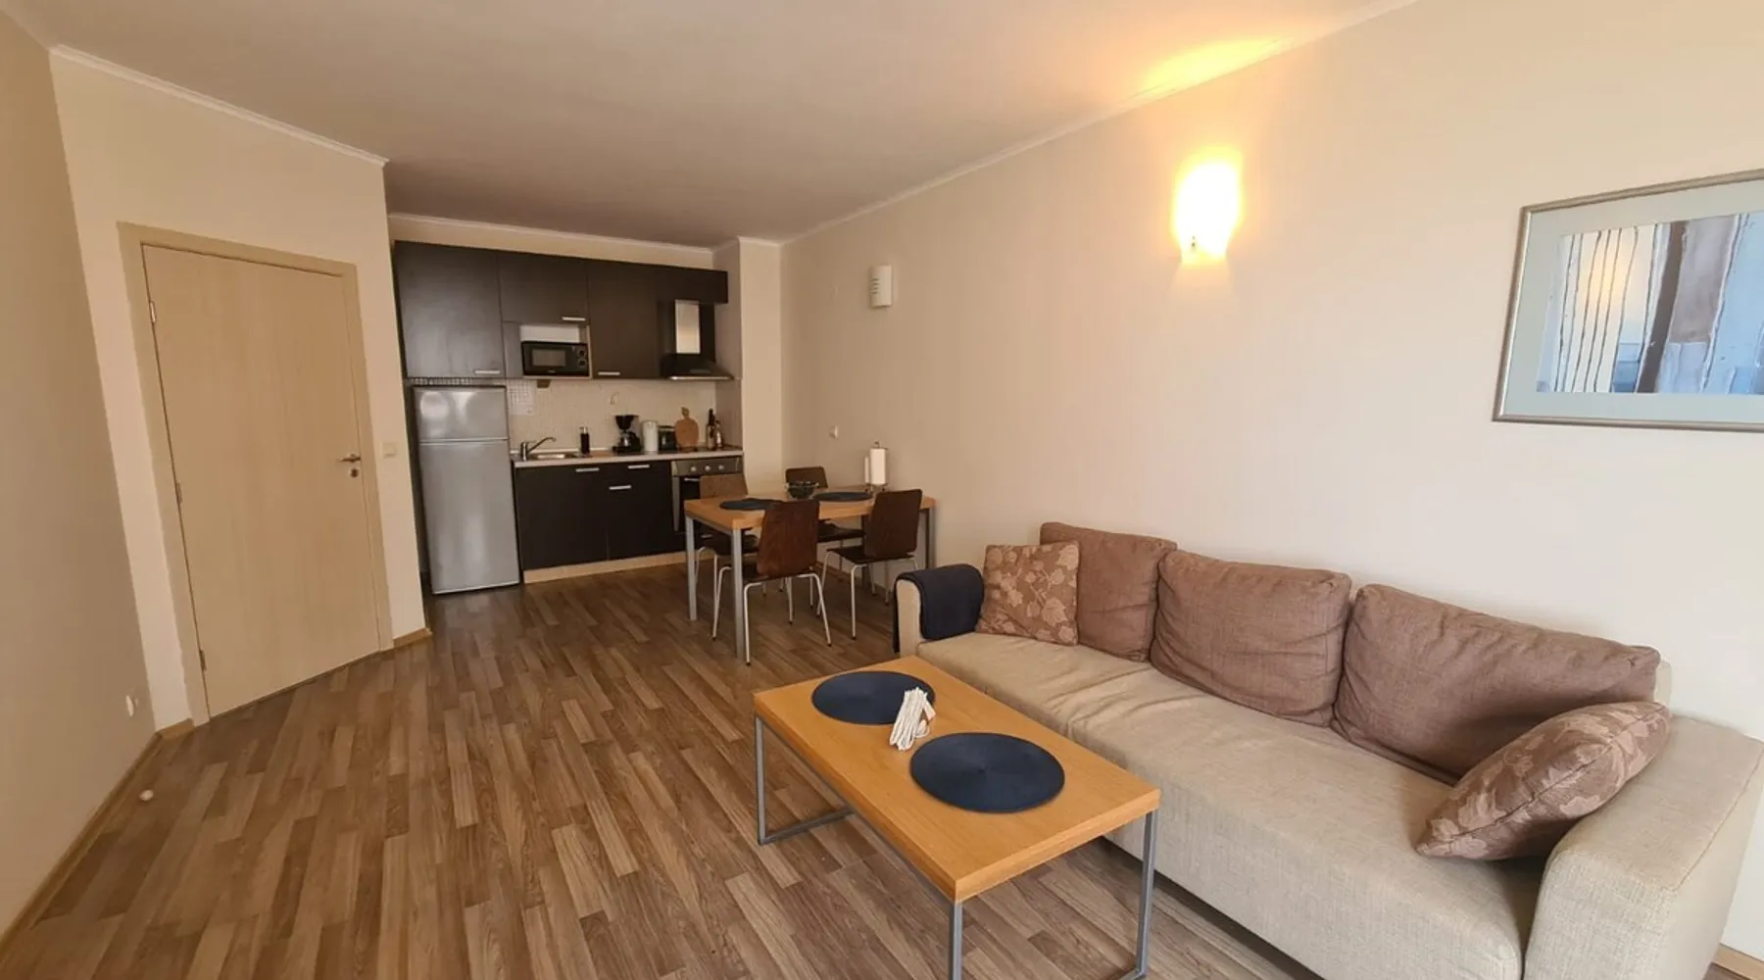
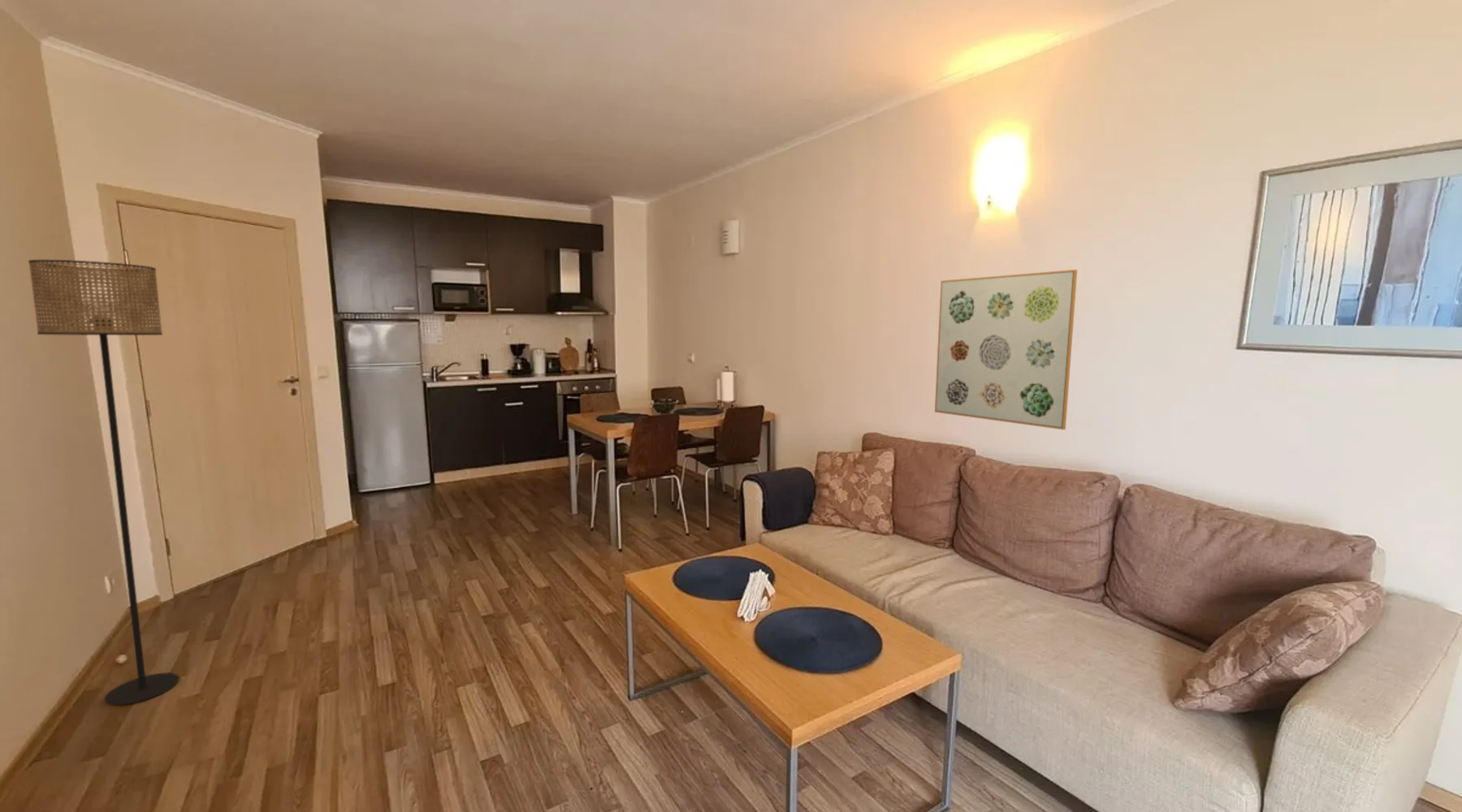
+ floor lamp [28,259,180,706]
+ wall art [934,269,1078,430]
